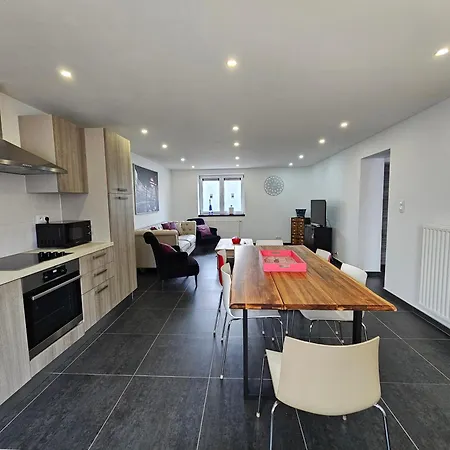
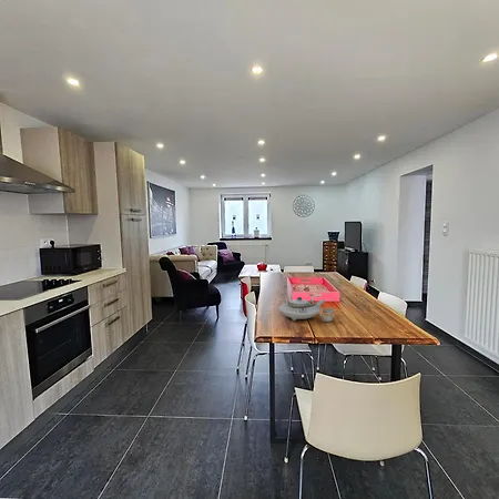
+ teapot [278,296,336,323]
